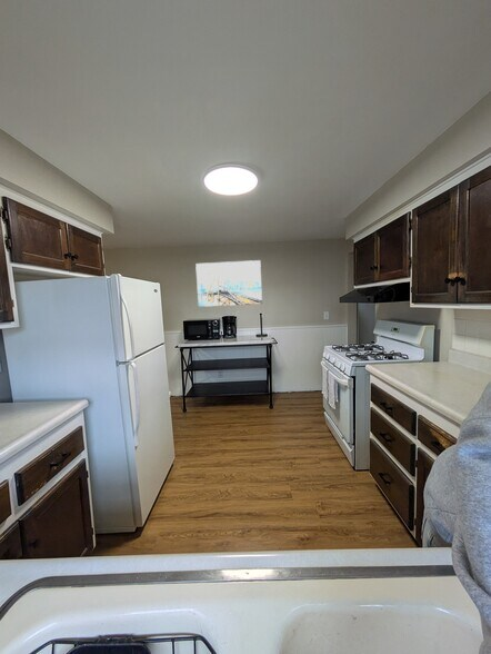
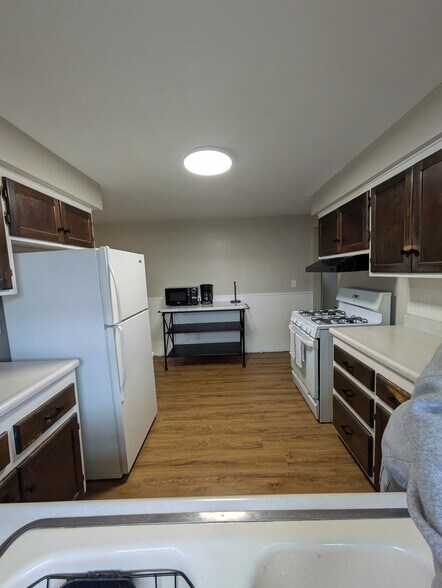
- wall art [194,259,263,308]
